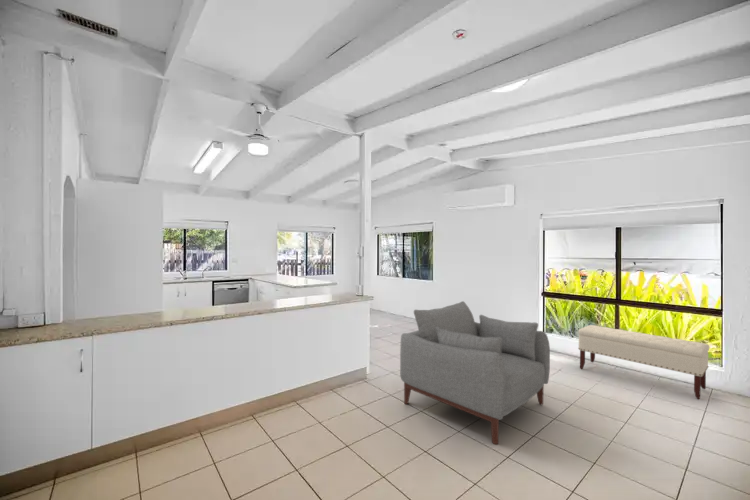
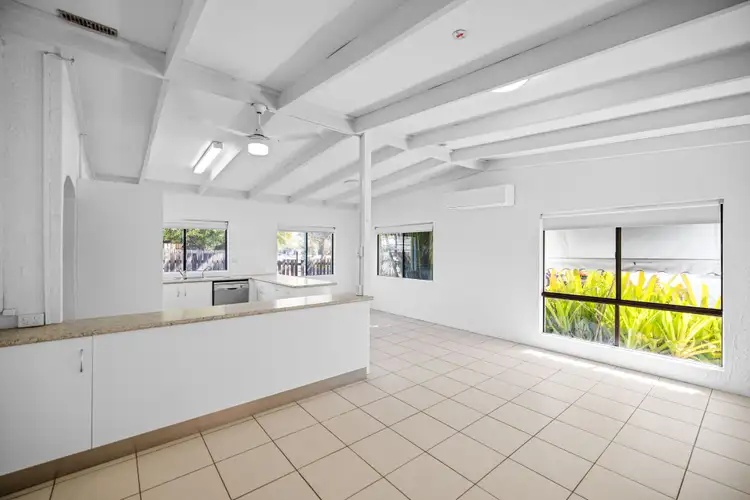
- bench [577,324,710,400]
- chair [399,300,551,445]
